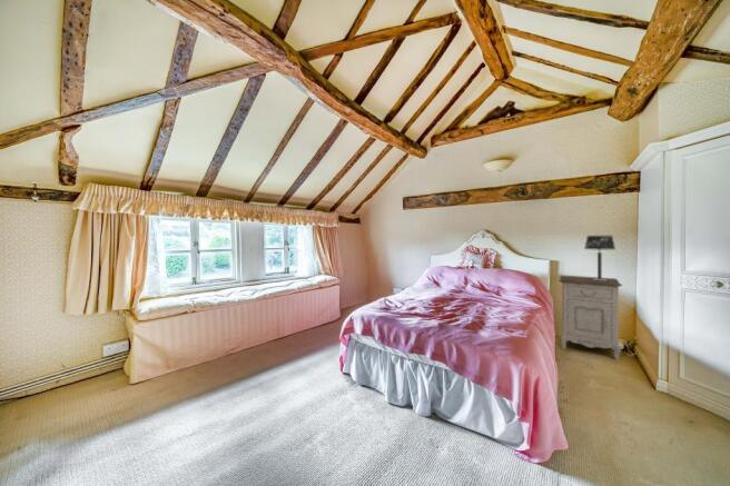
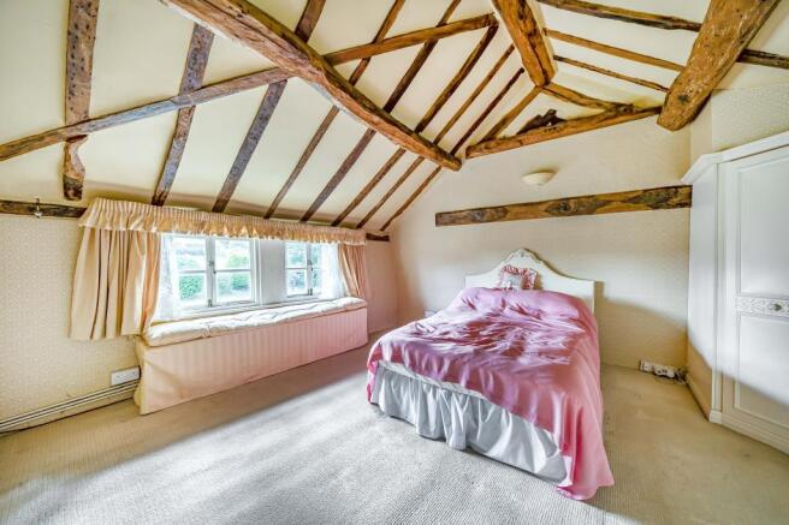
- nightstand [558,275,623,361]
- table lamp [583,235,616,280]
